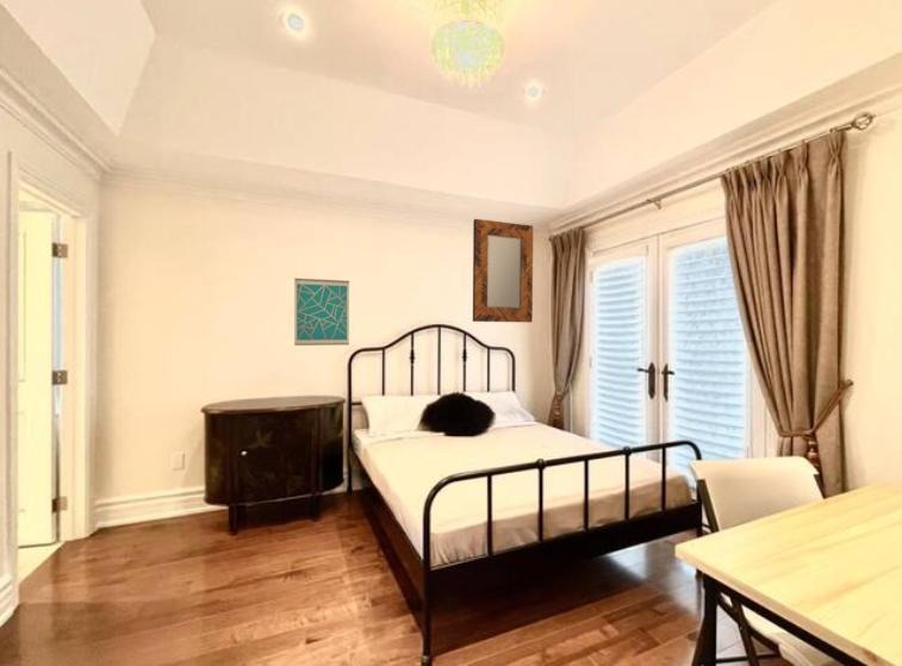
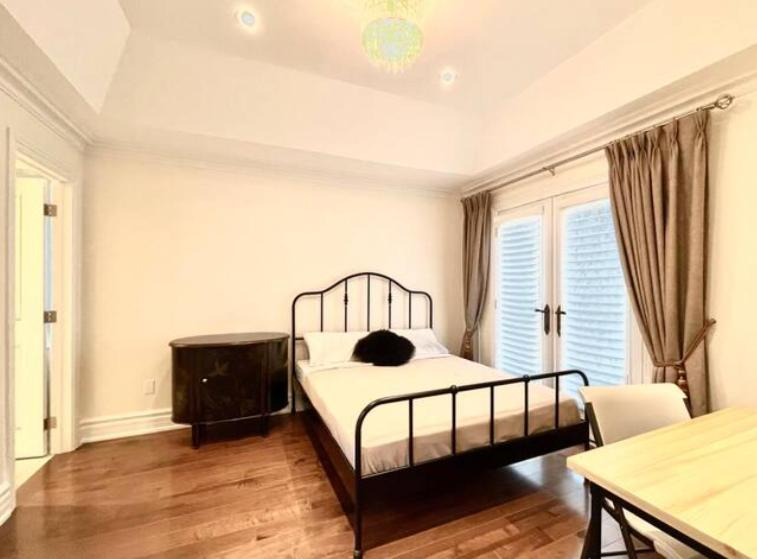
- home mirror [472,218,534,323]
- wall art [293,278,350,347]
